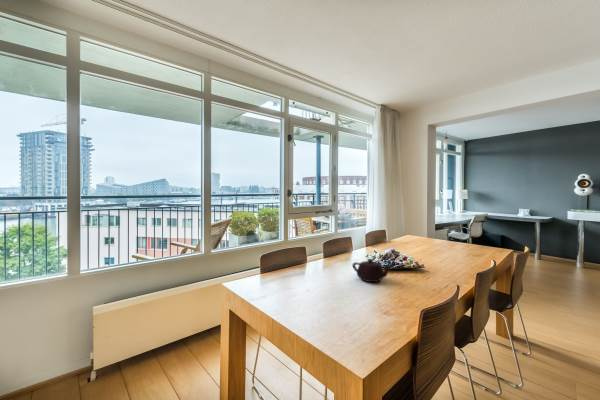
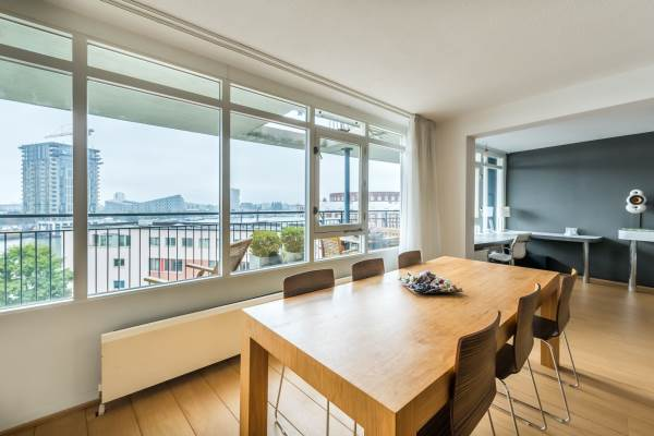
- teapot [352,258,393,283]
